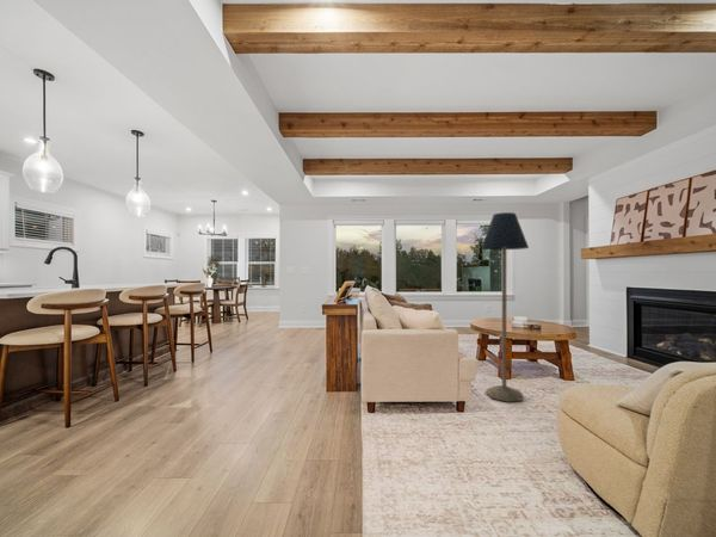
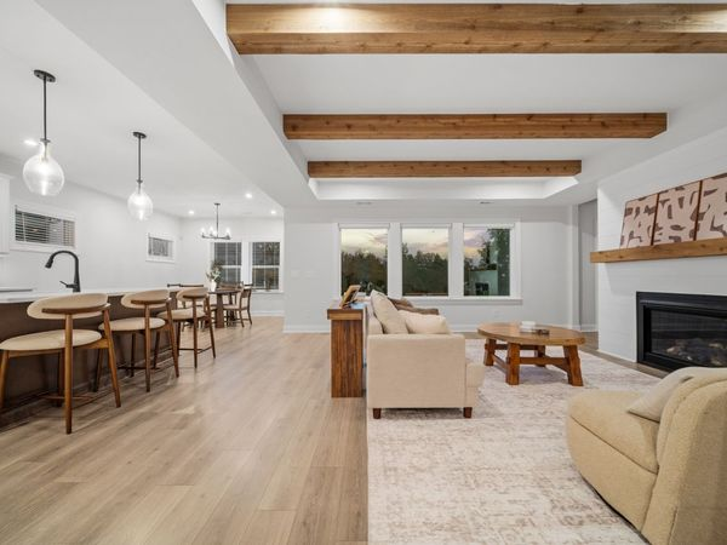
- floor lamp [480,211,530,403]
